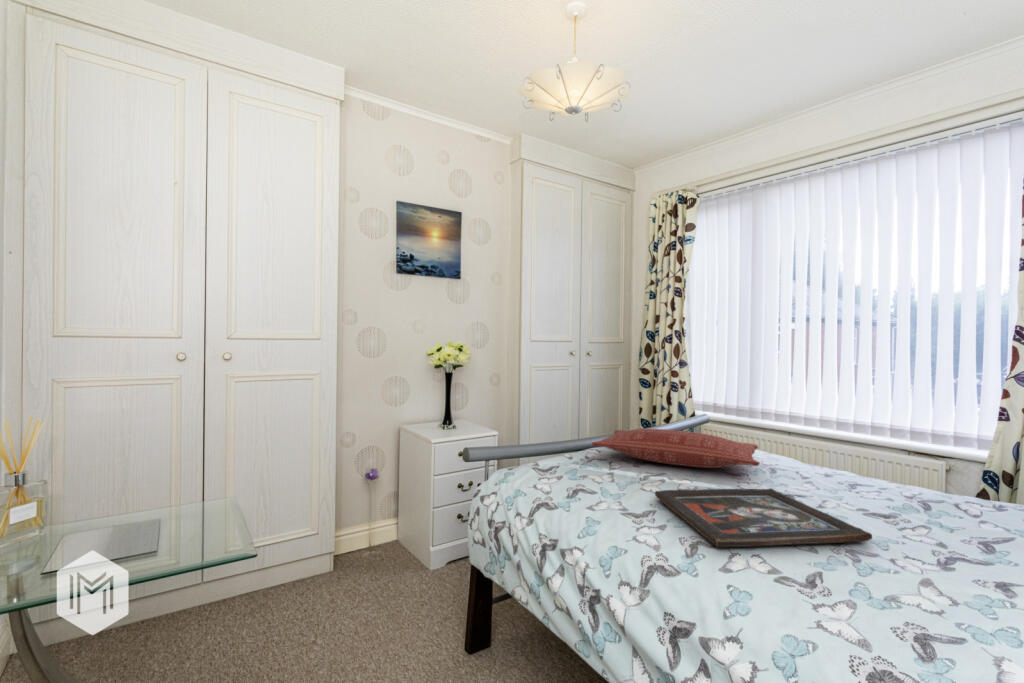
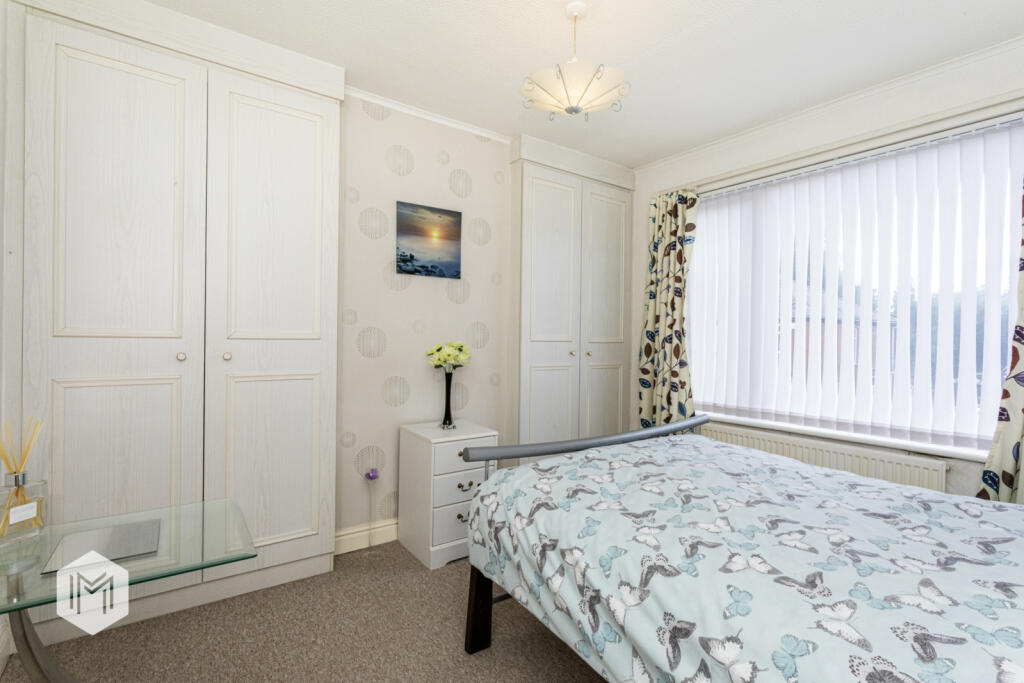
- religious icon [654,487,873,548]
- pillow [591,428,761,469]
